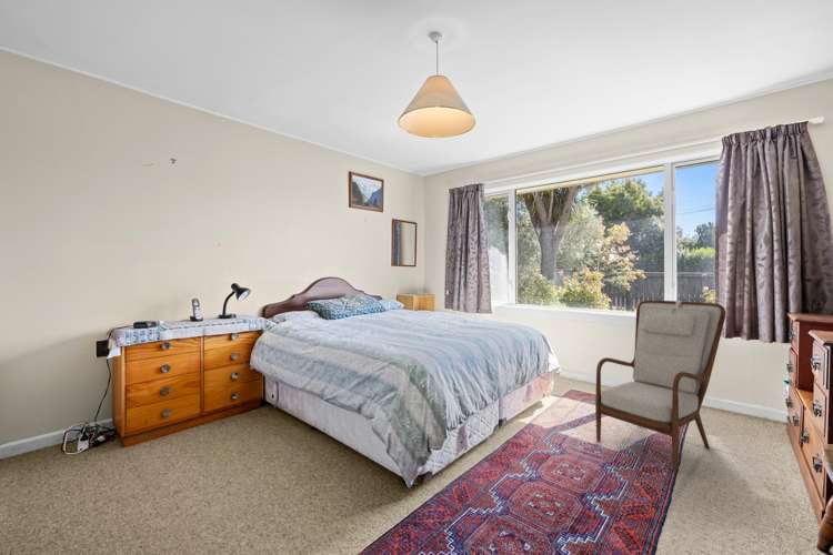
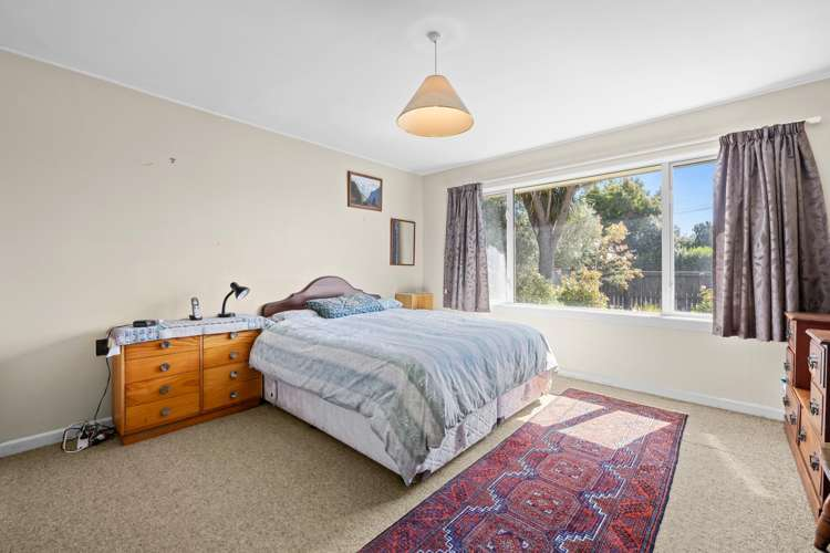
- armchair [594,299,726,472]
